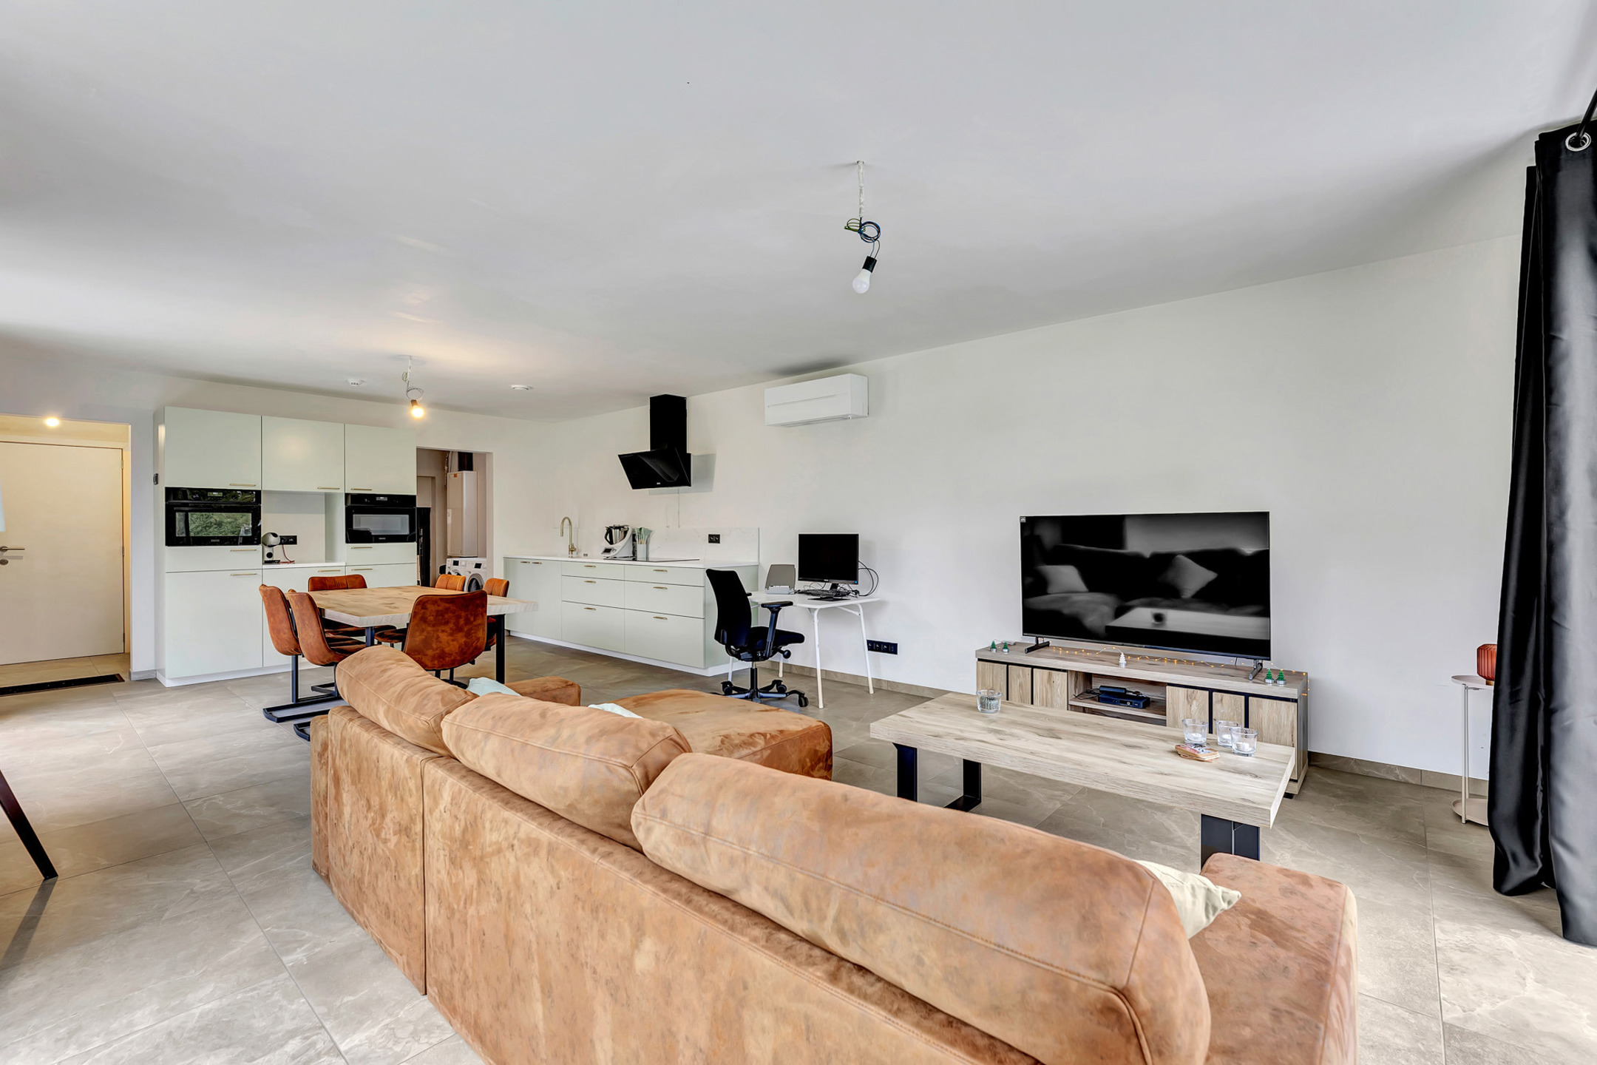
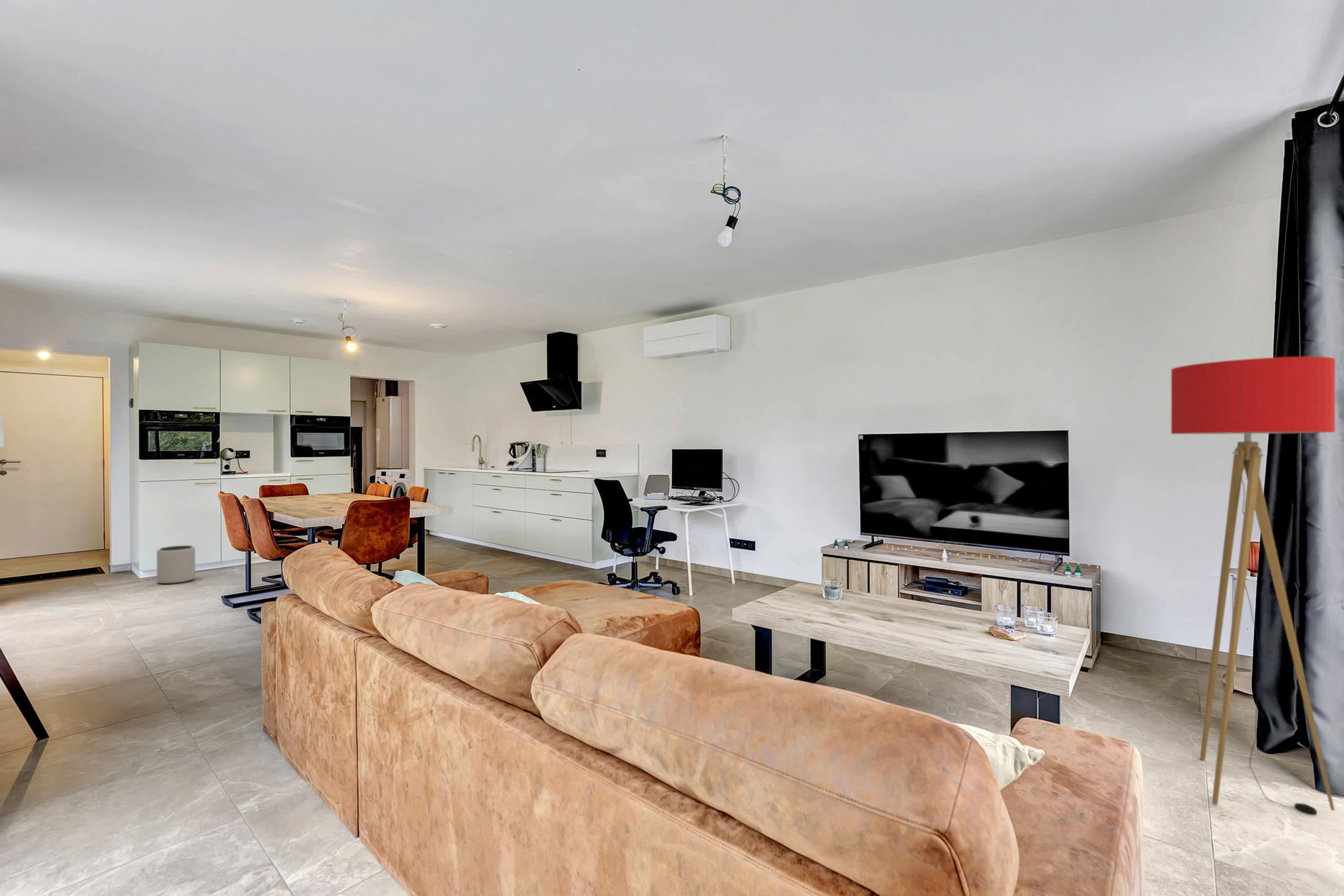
+ floor lamp [1170,356,1336,816]
+ plant pot [156,545,196,584]
